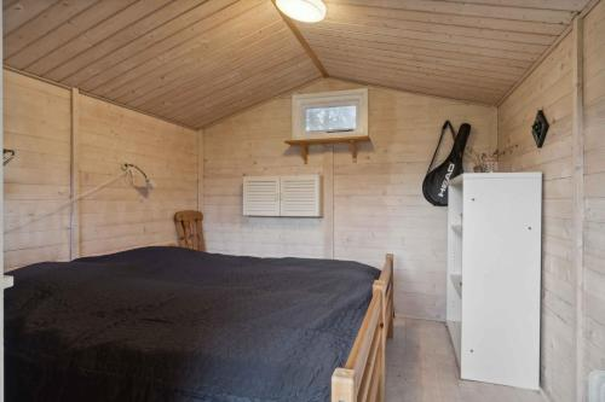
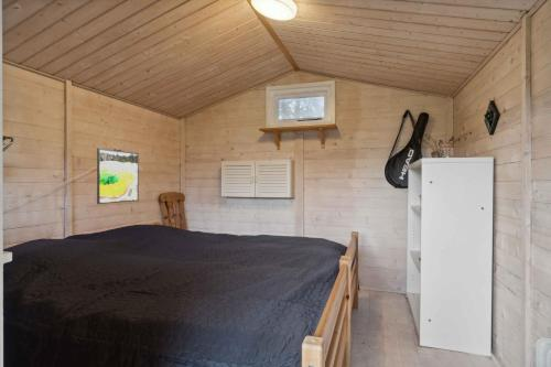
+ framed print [96,148,140,205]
